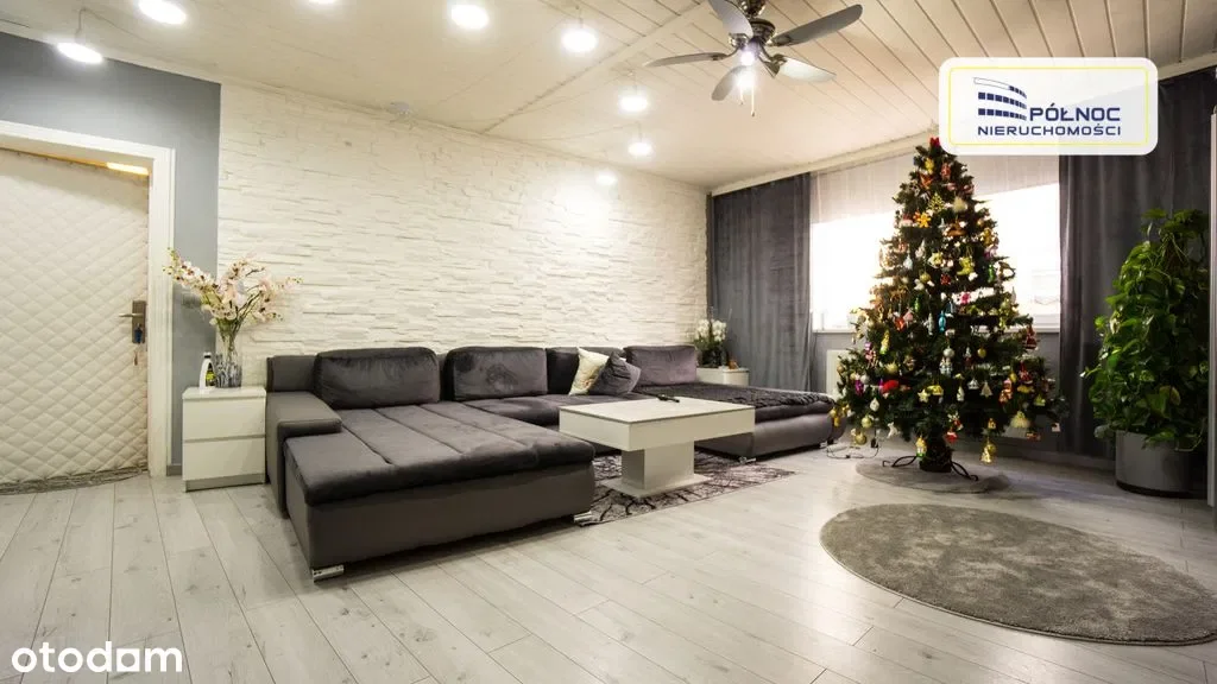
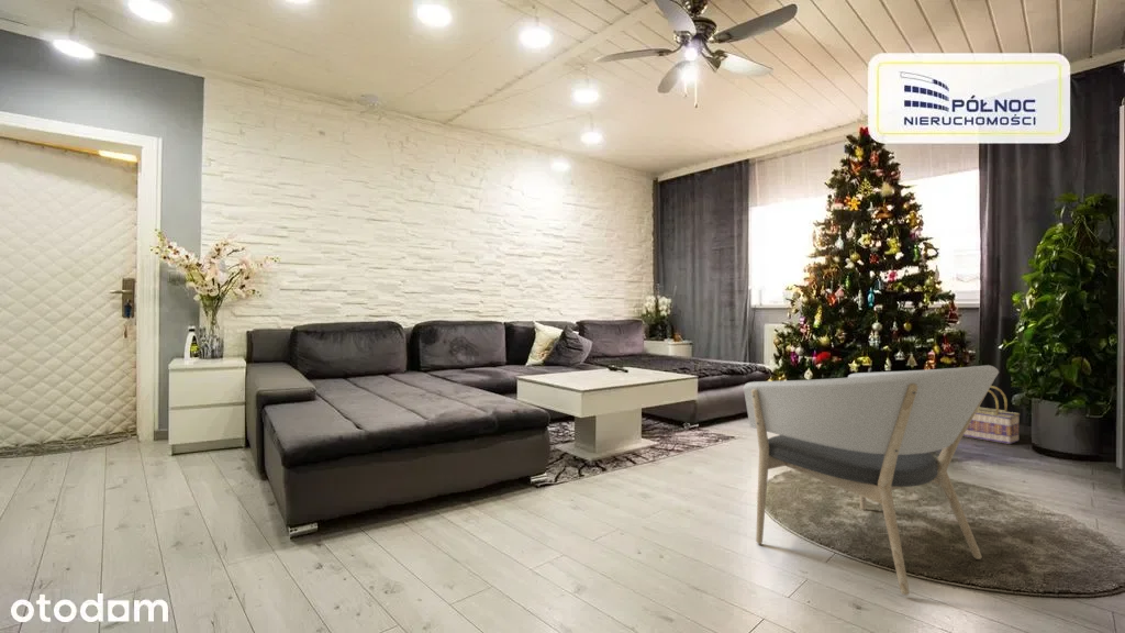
+ basket [962,385,1021,445]
+ armchair [743,364,1000,597]
